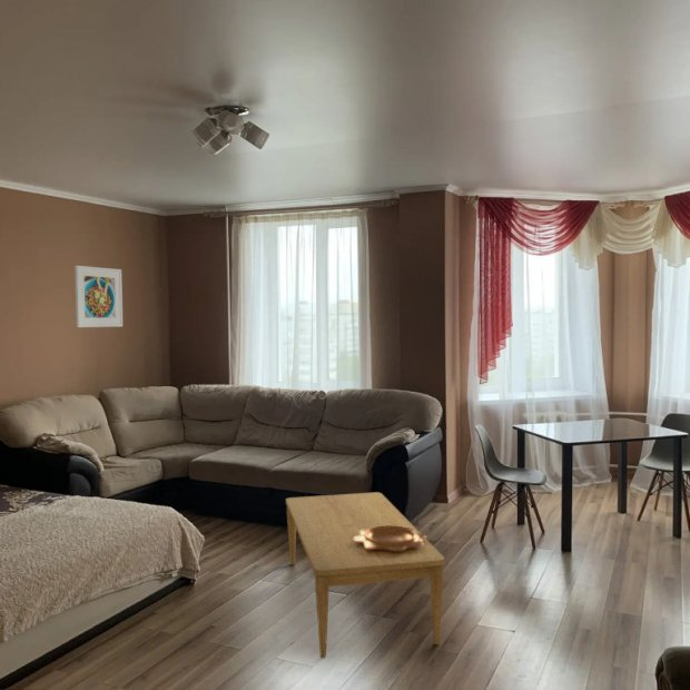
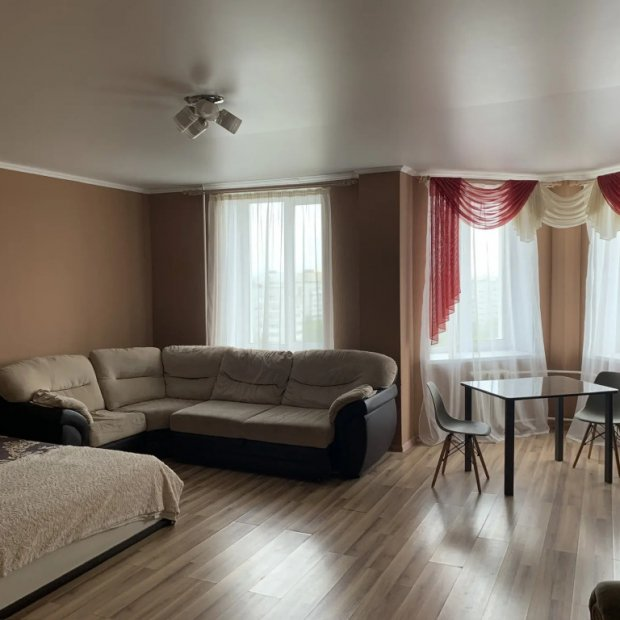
- coffee table [285,491,445,659]
- decorative bowl [354,525,427,551]
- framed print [73,265,124,328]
